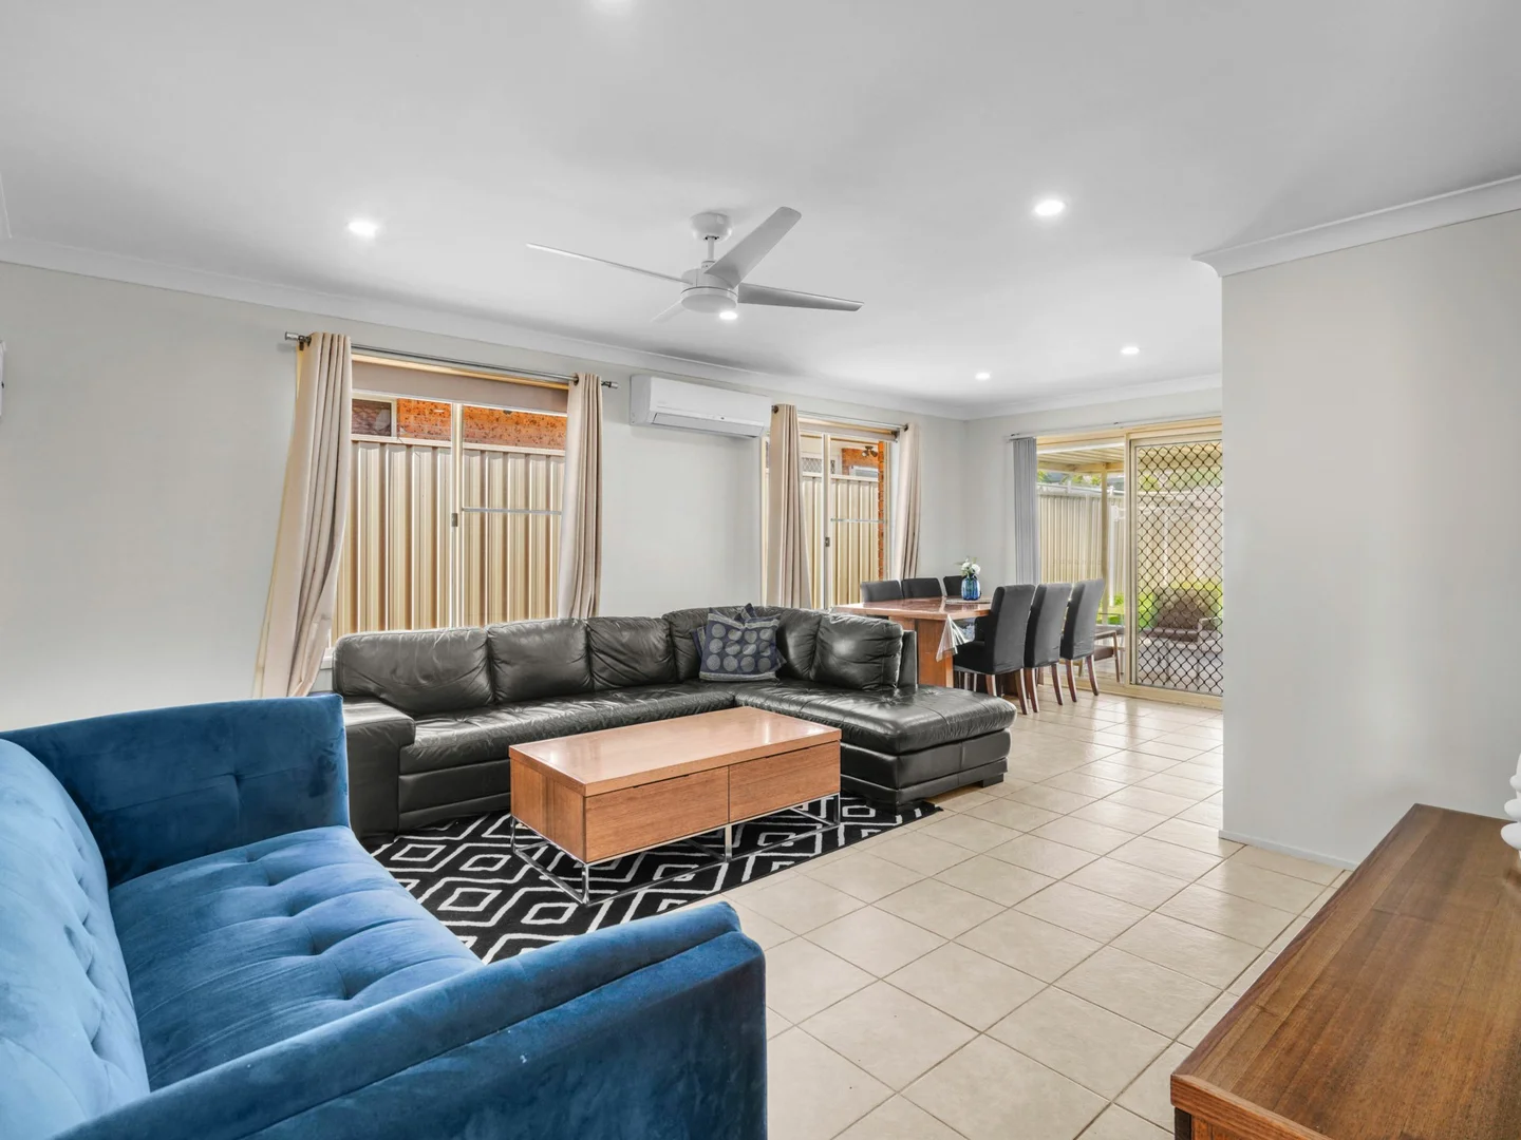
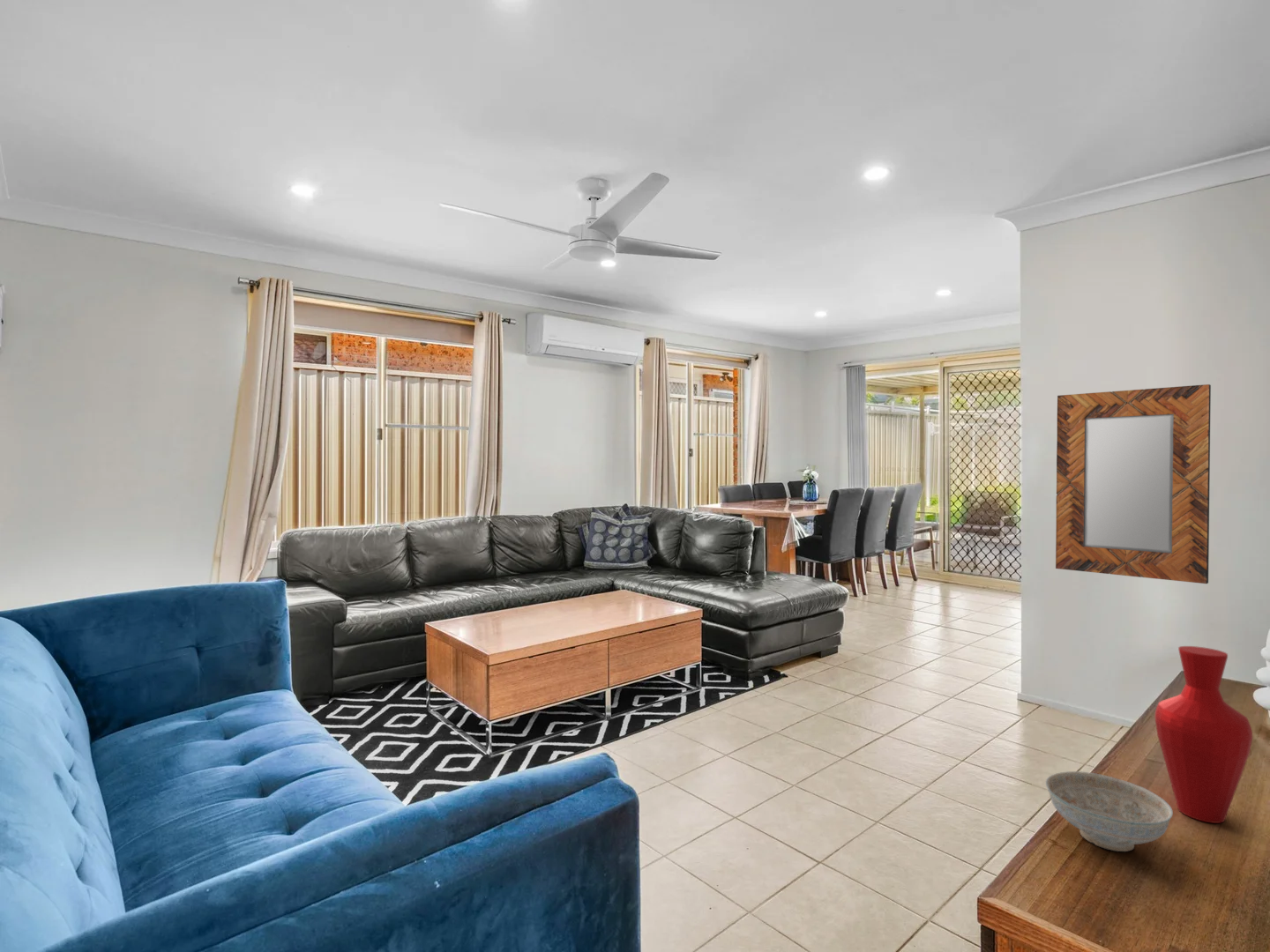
+ home mirror [1055,383,1212,584]
+ decorative bowl [1045,770,1174,852]
+ vase [1154,645,1253,824]
